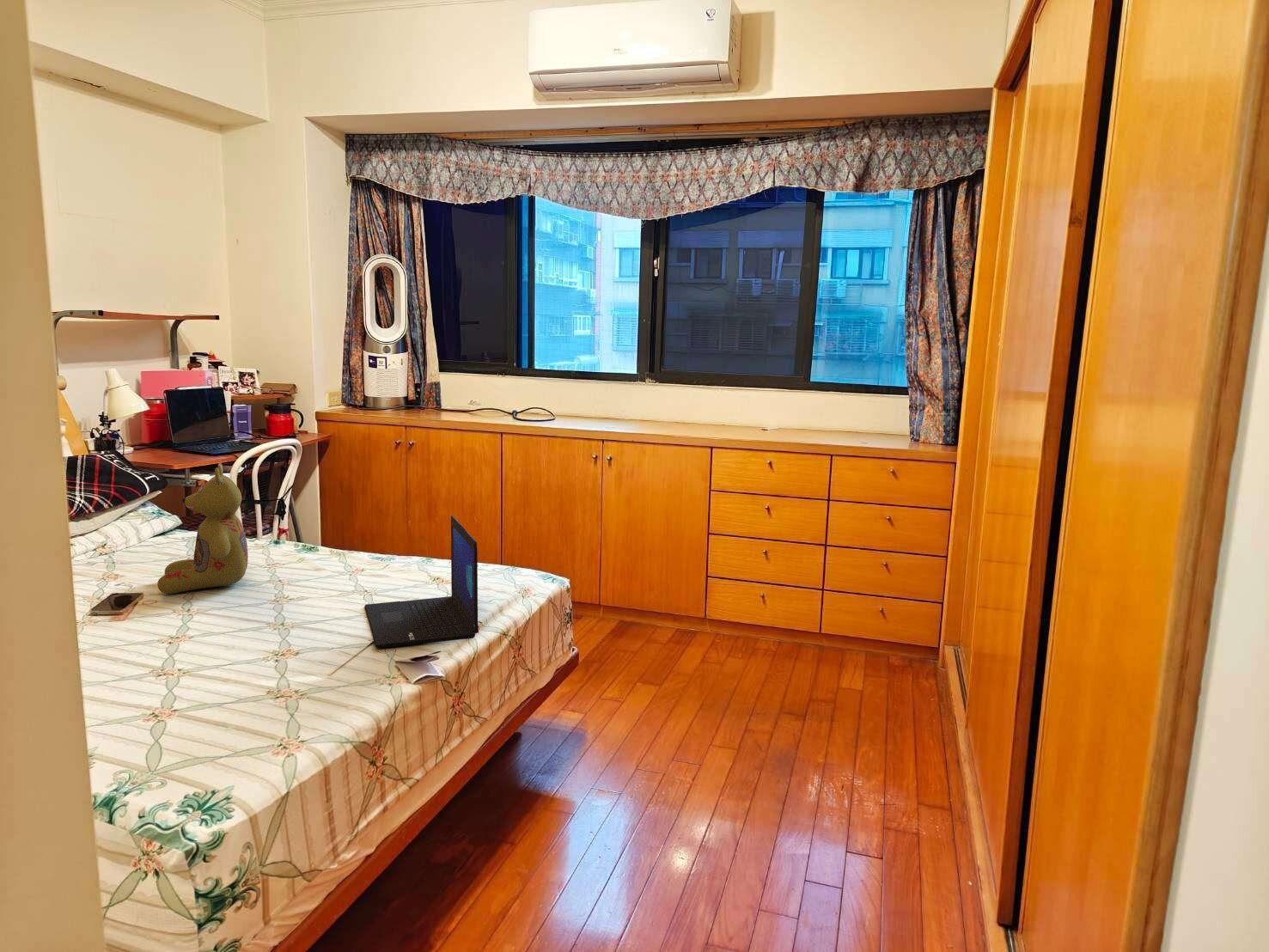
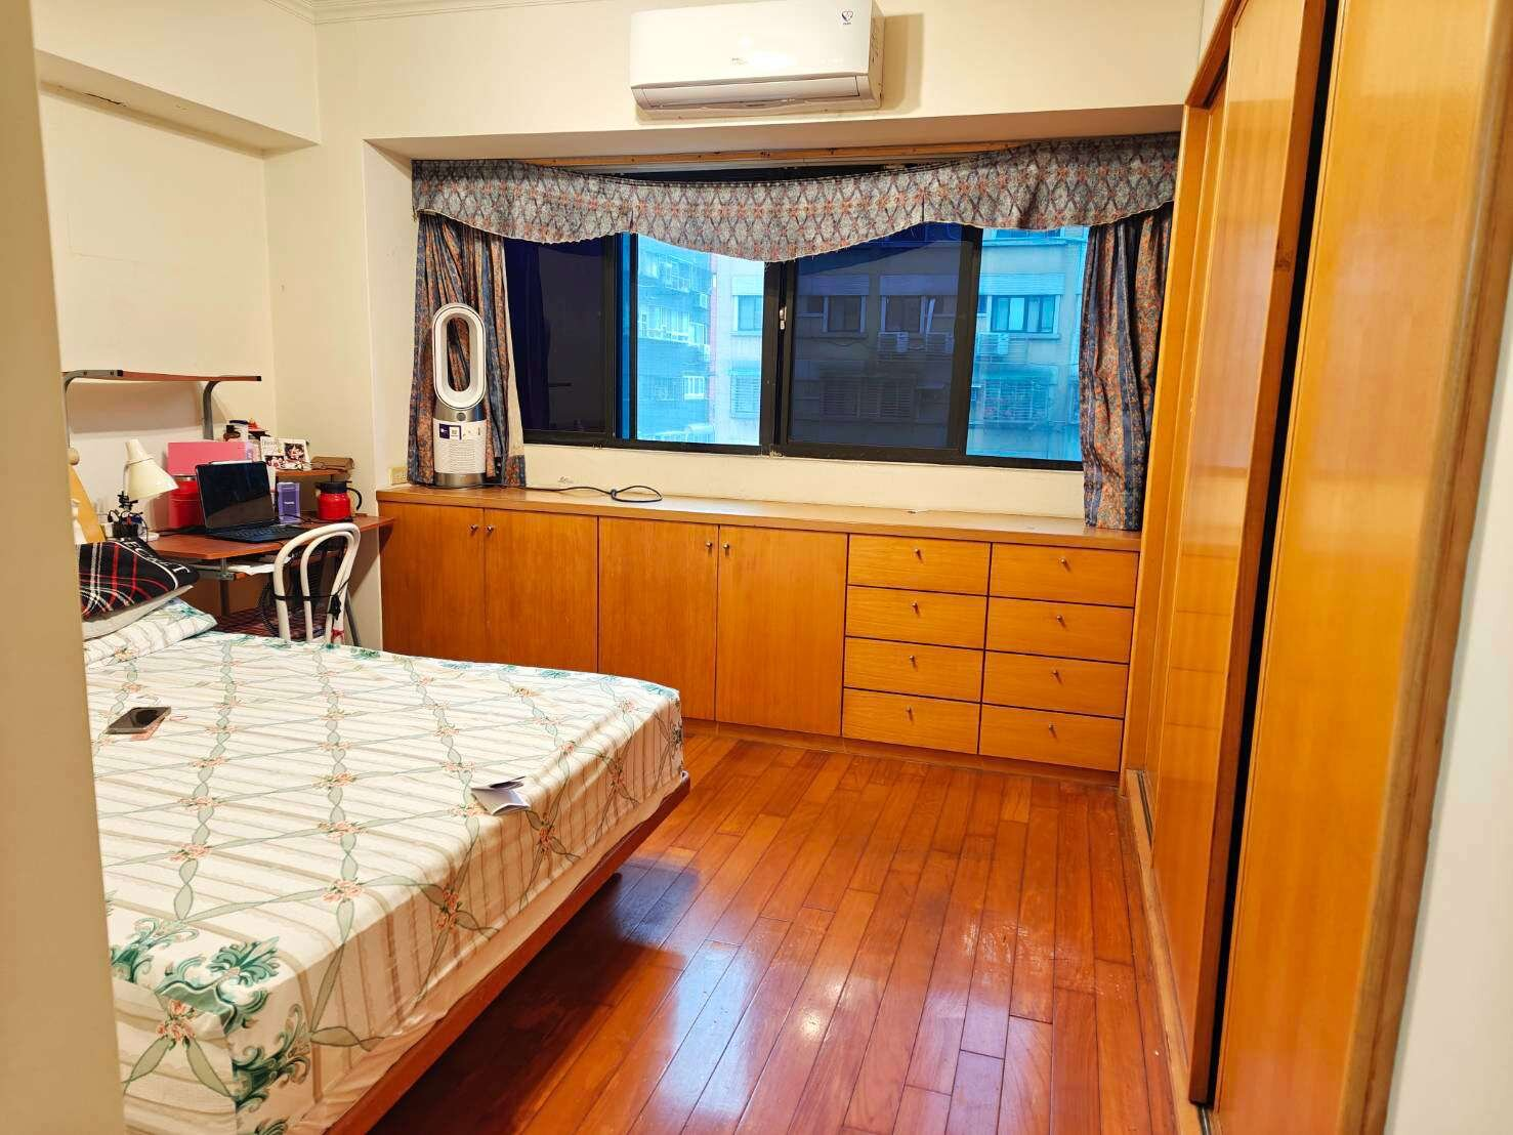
- stuffed bear [156,462,249,595]
- laptop [363,515,479,649]
